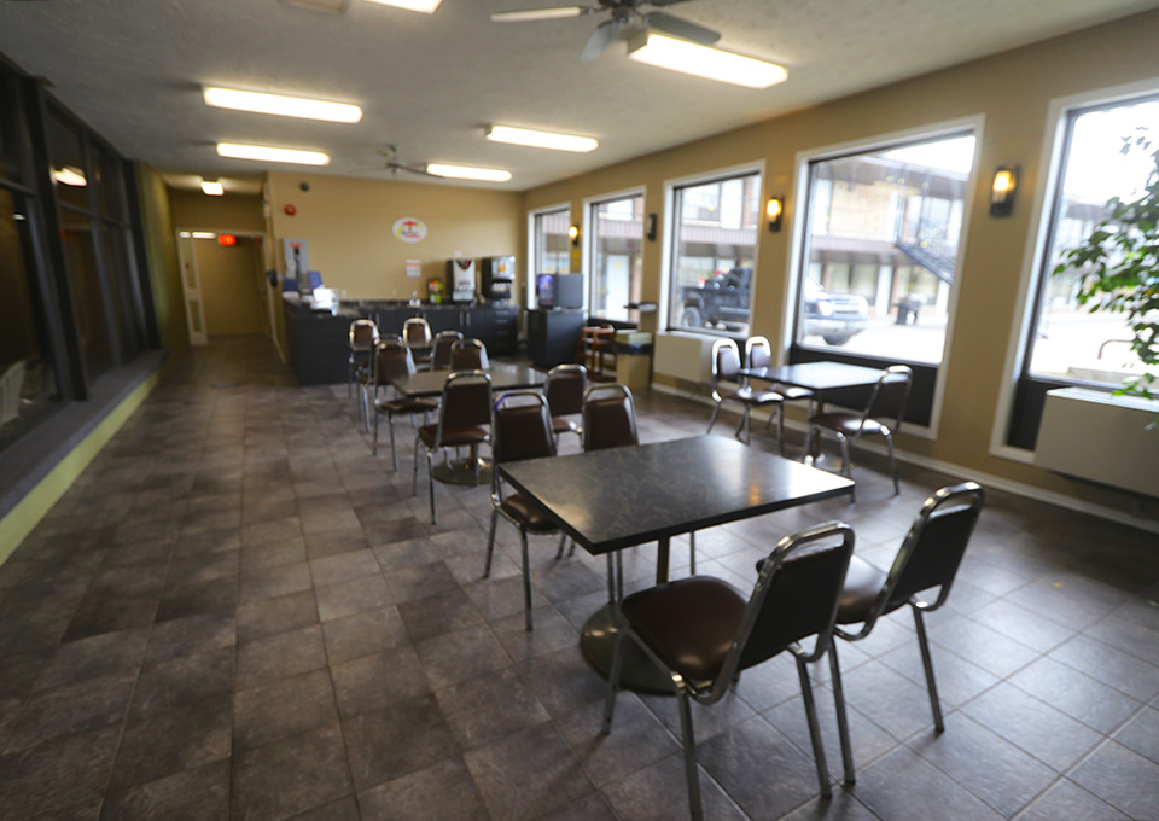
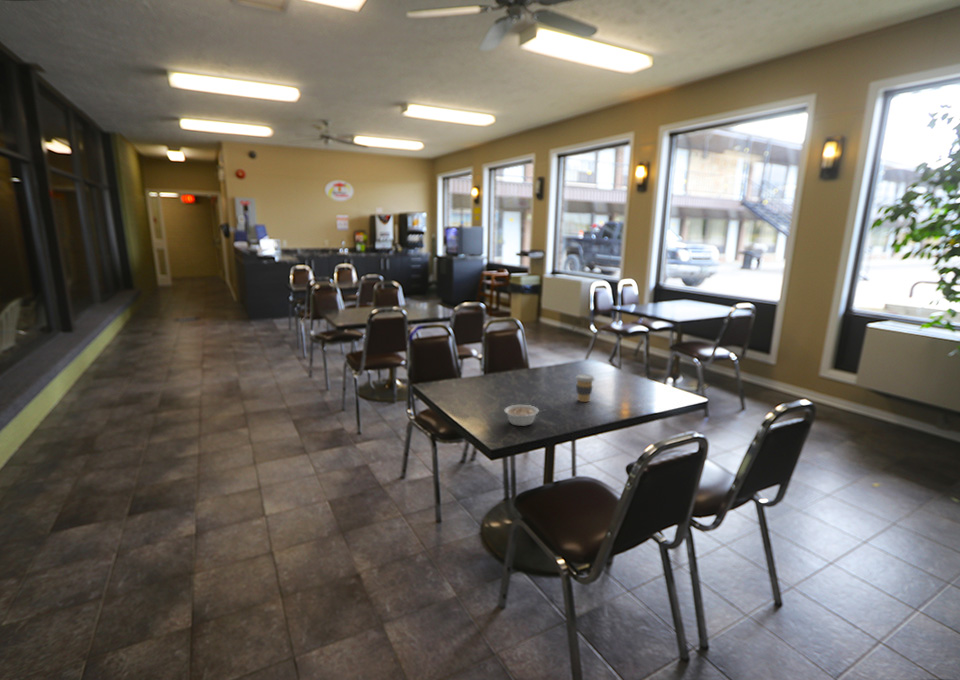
+ legume [503,404,546,427]
+ coffee cup [574,373,595,403]
